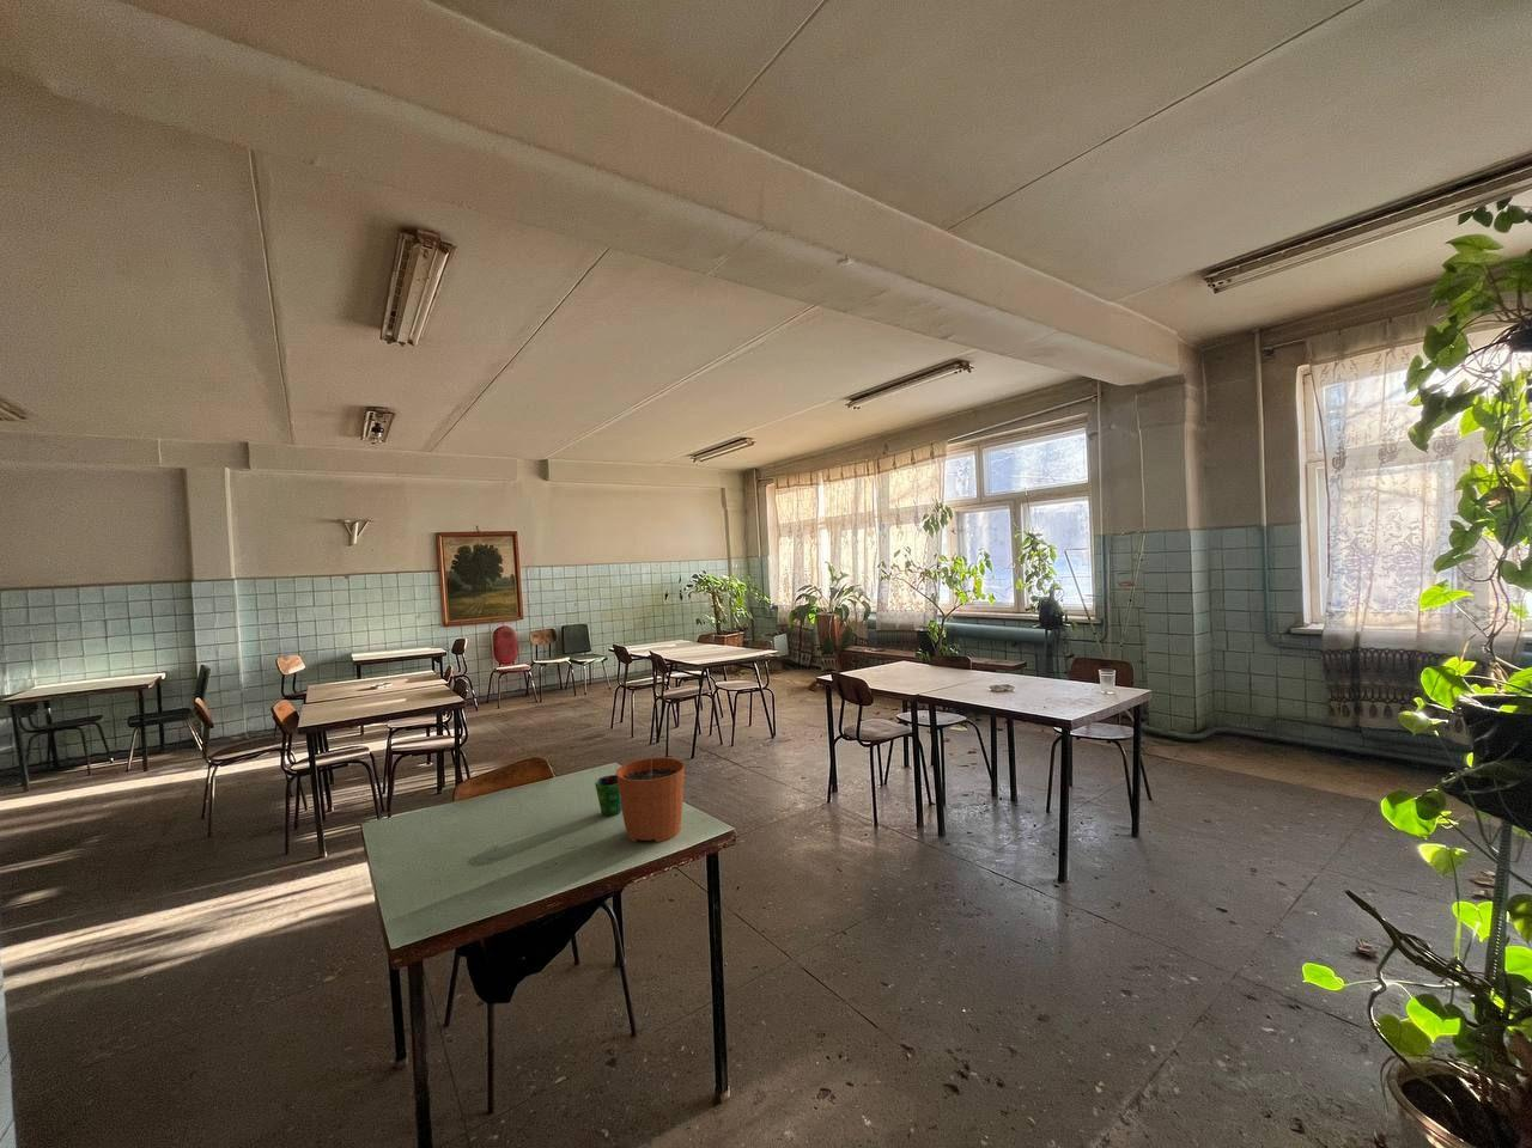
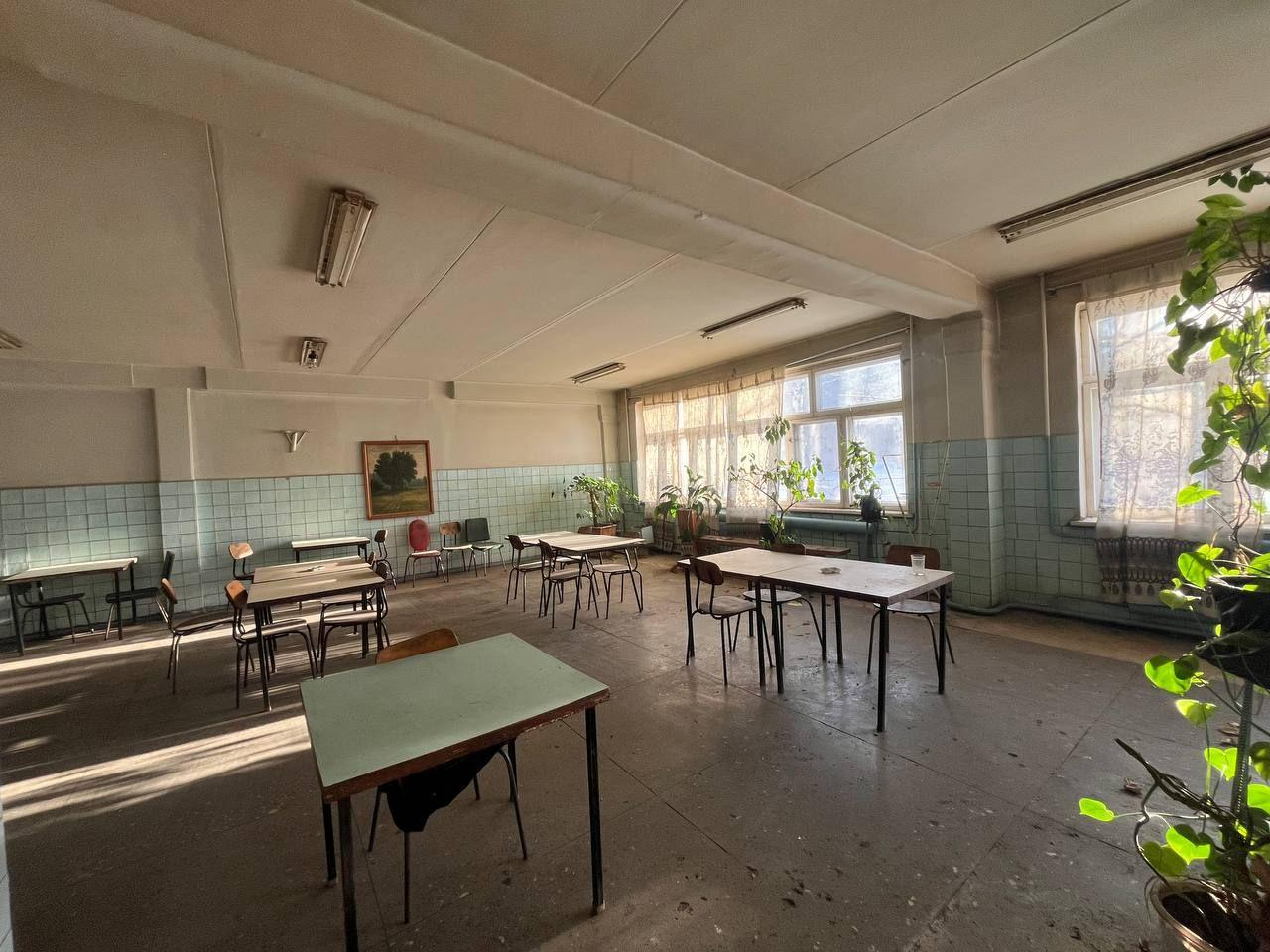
- plant pot [615,733,686,843]
- cup [593,774,622,816]
